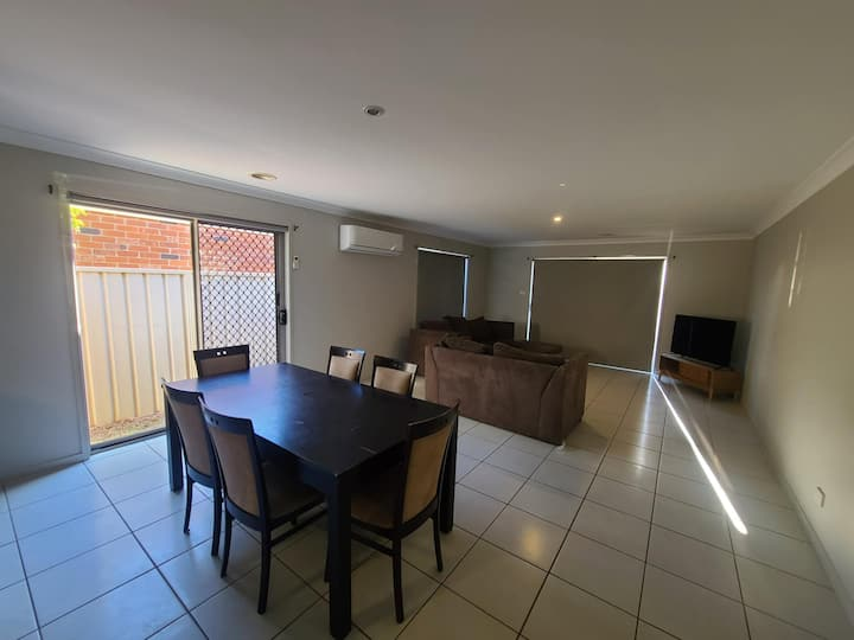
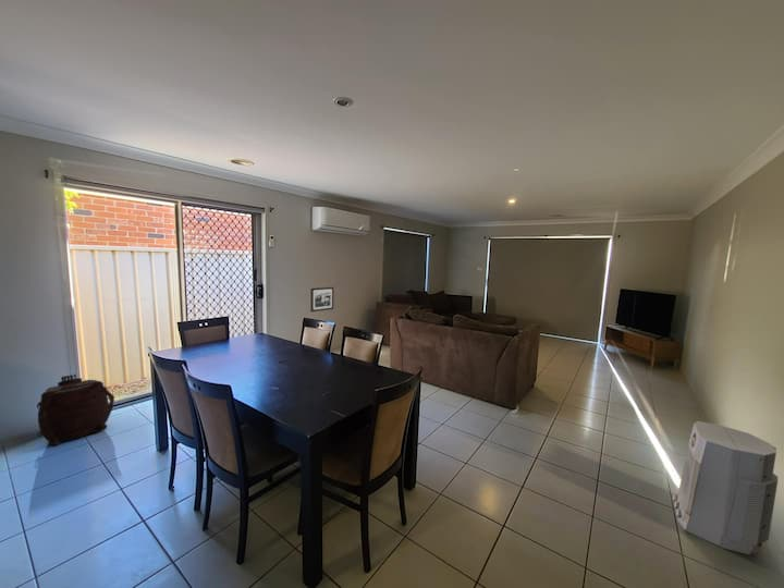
+ air purifier [672,420,779,556]
+ picture frame [309,286,334,313]
+ backpack [36,373,115,448]
